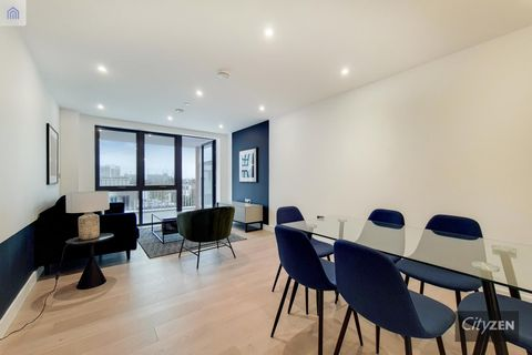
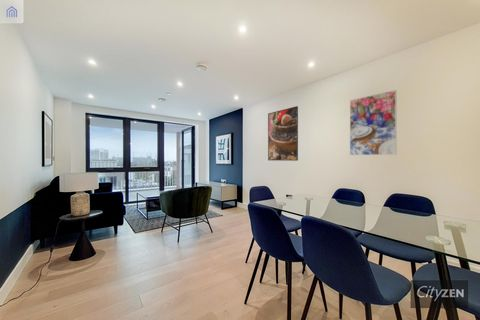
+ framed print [349,89,397,156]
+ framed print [267,105,299,162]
